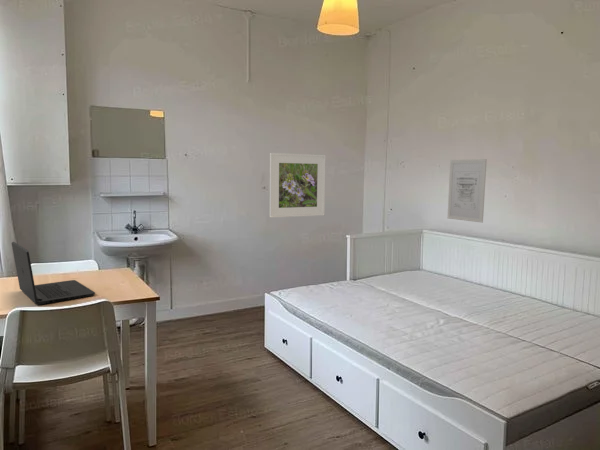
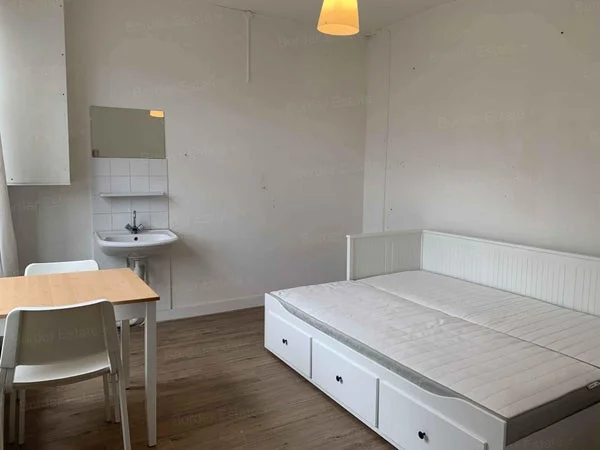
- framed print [269,152,327,219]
- laptop [11,241,96,306]
- wall art [447,158,488,224]
